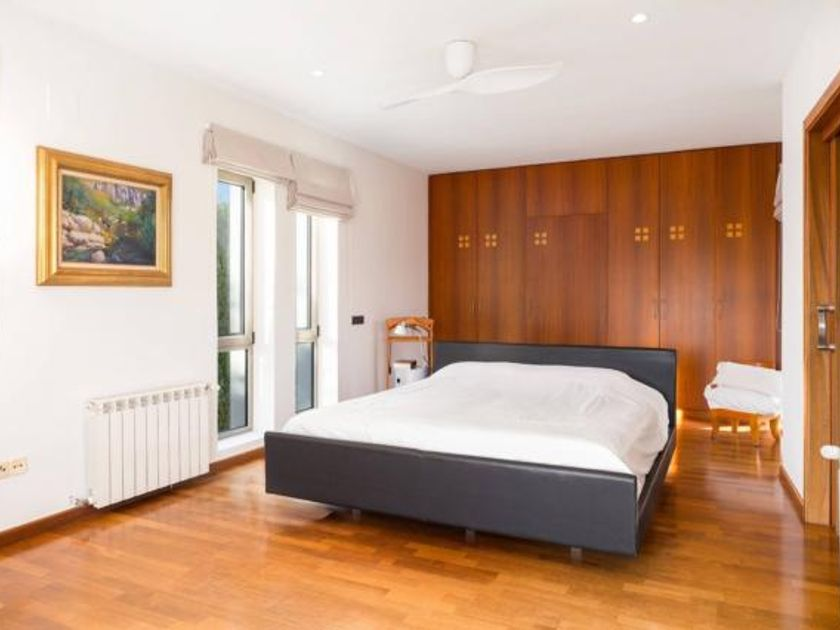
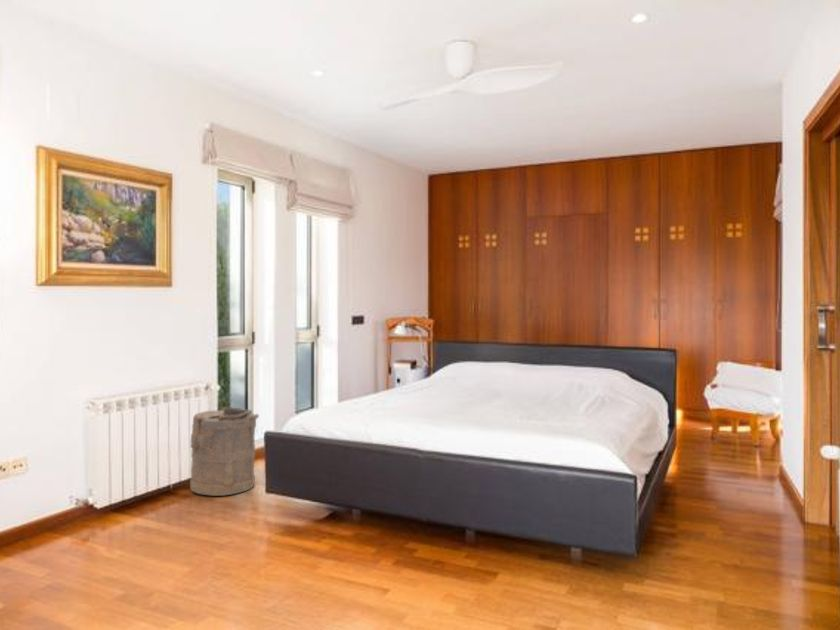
+ laundry hamper [189,406,260,497]
